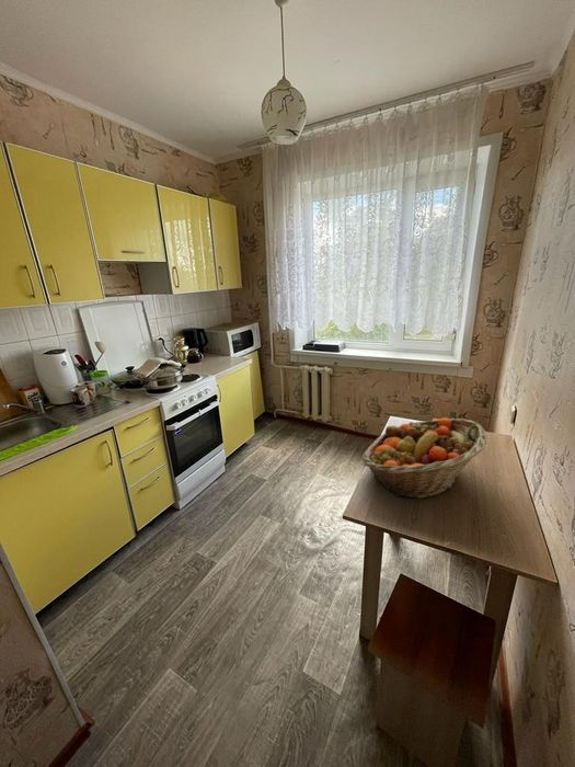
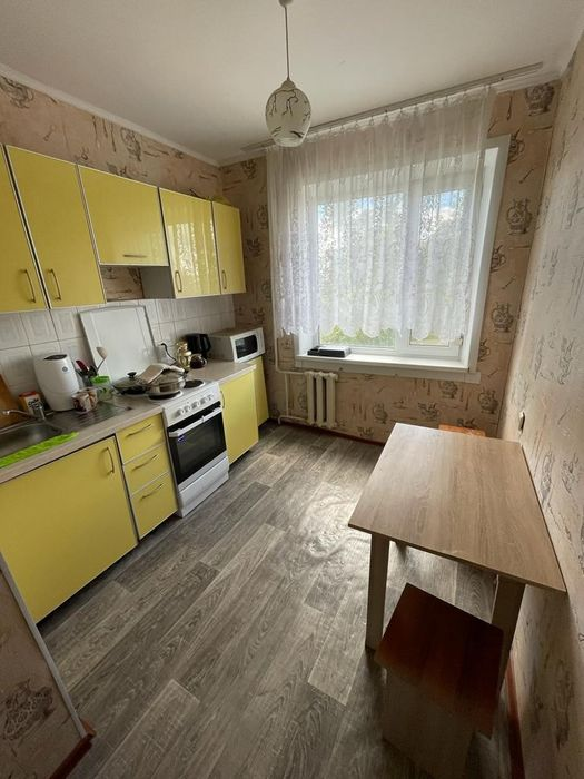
- fruit basket [361,416,487,500]
